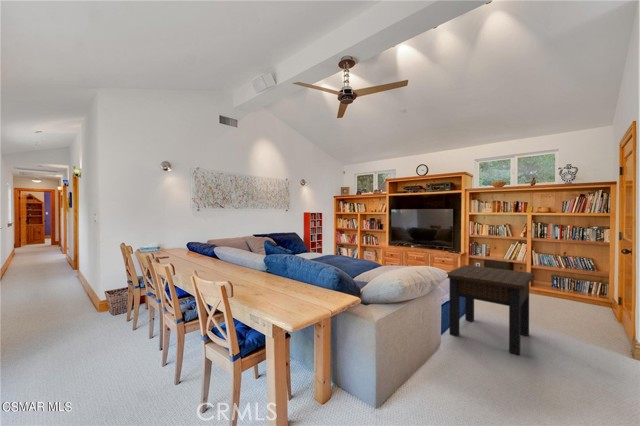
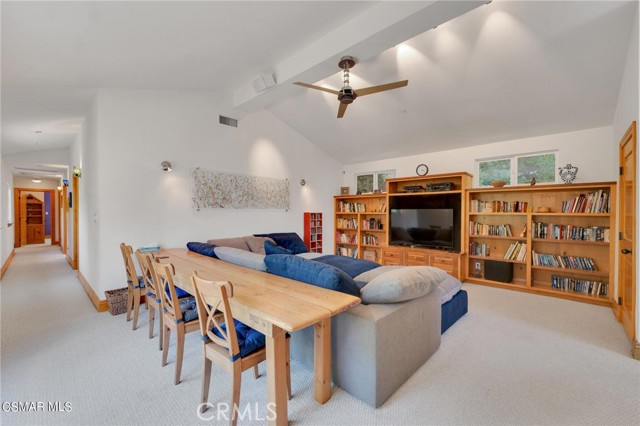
- side table [446,264,535,356]
